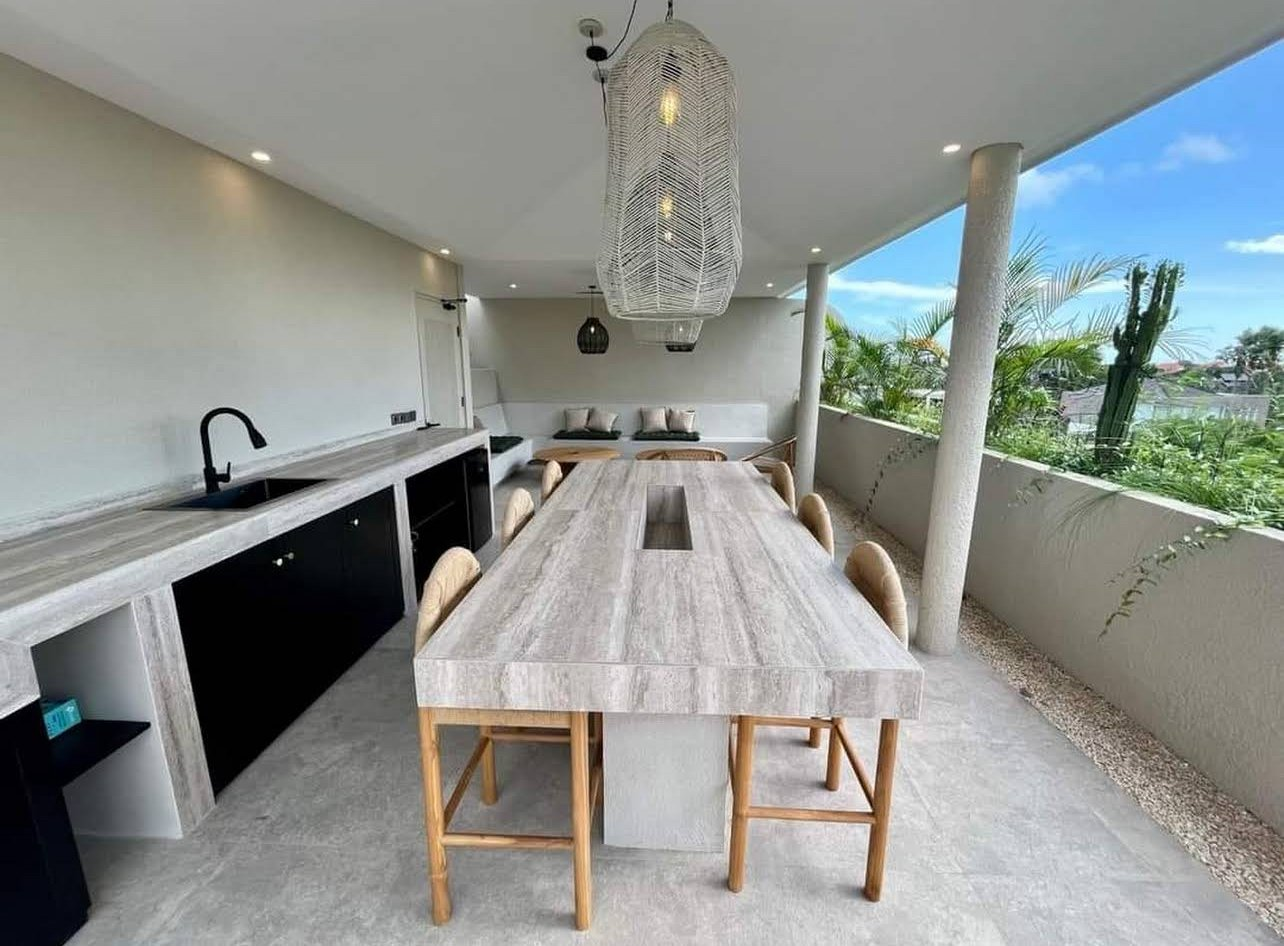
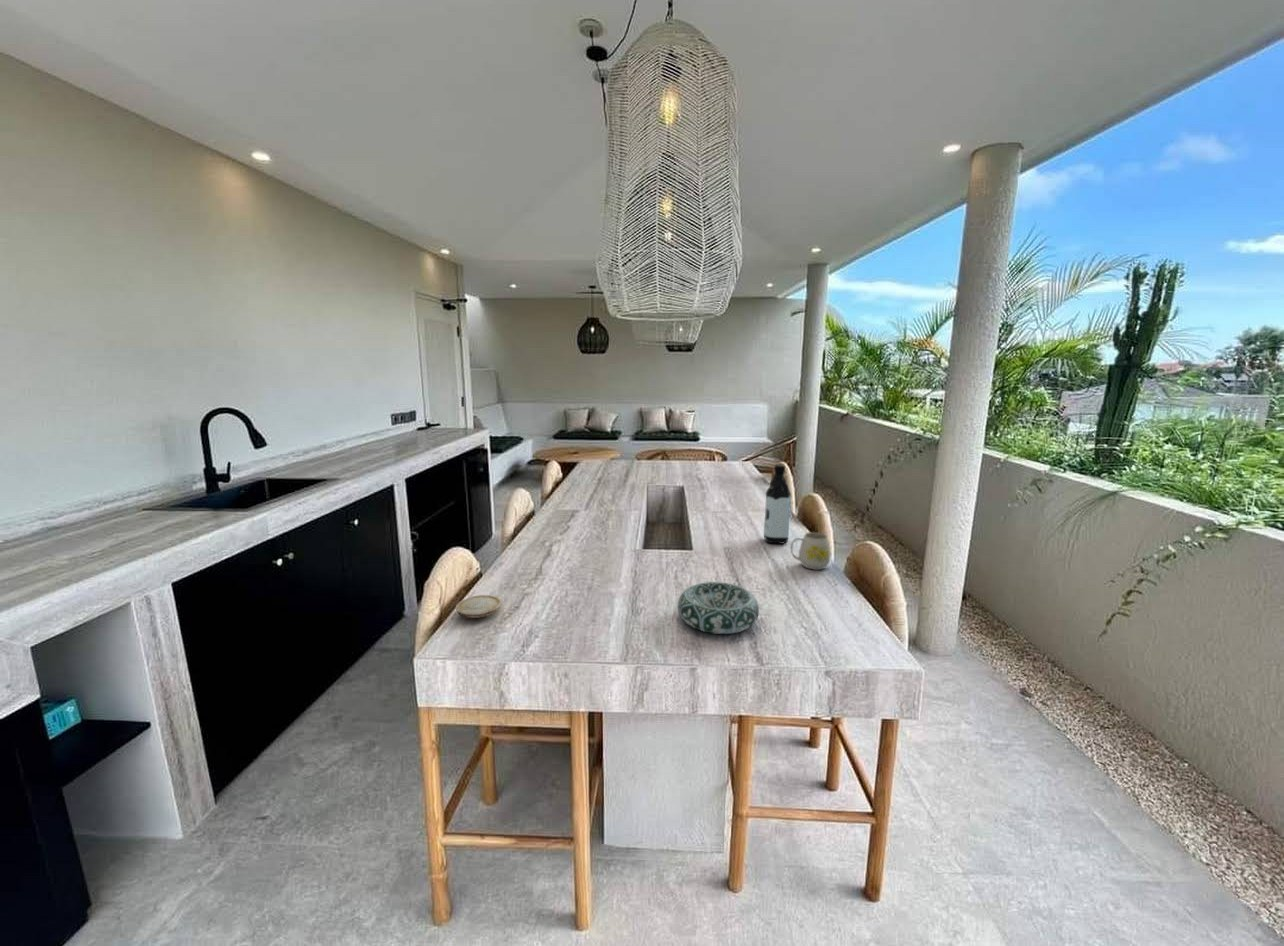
+ decorative bowl [677,581,760,635]
+ wood slice [455,594,503,619]
+ mug [790,531,832,570]
+ water bottle [763,464,792,545]
